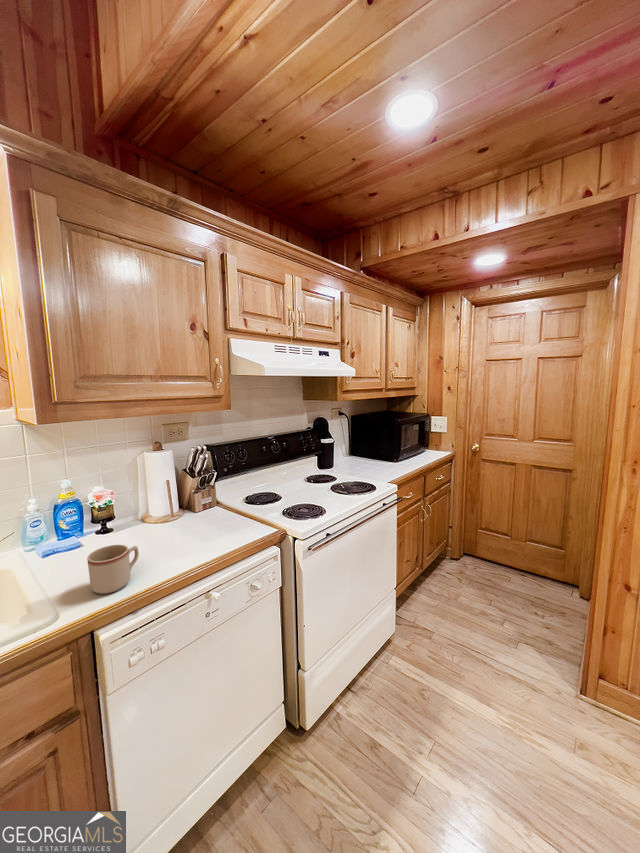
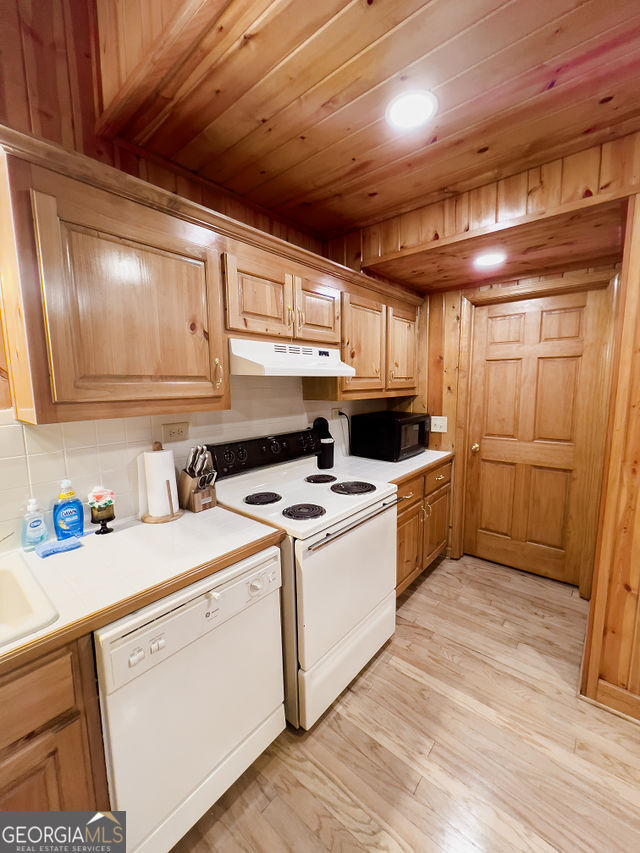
- mug [86,544,140,595]
